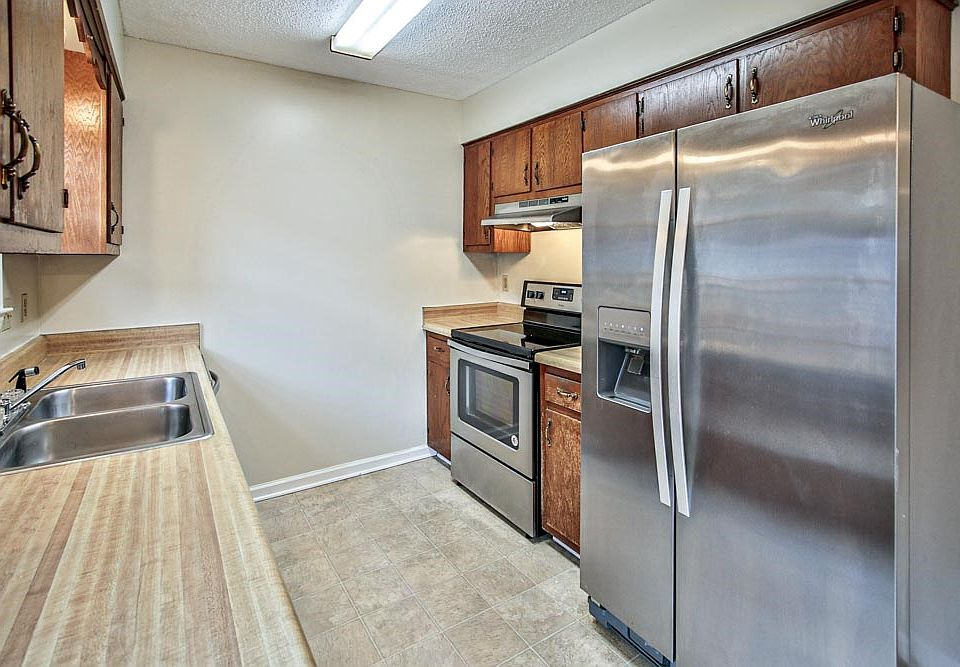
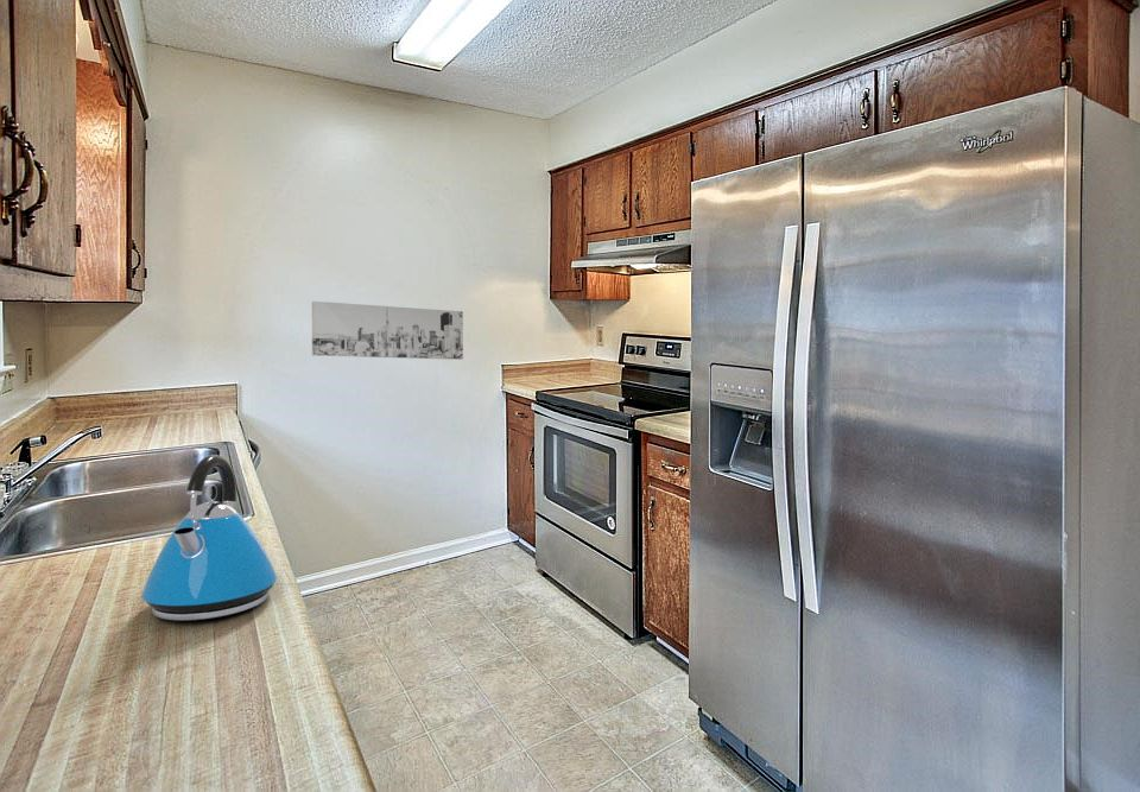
+ kettle [141,454,278,622]
+ wall art [310,300,464,361]
